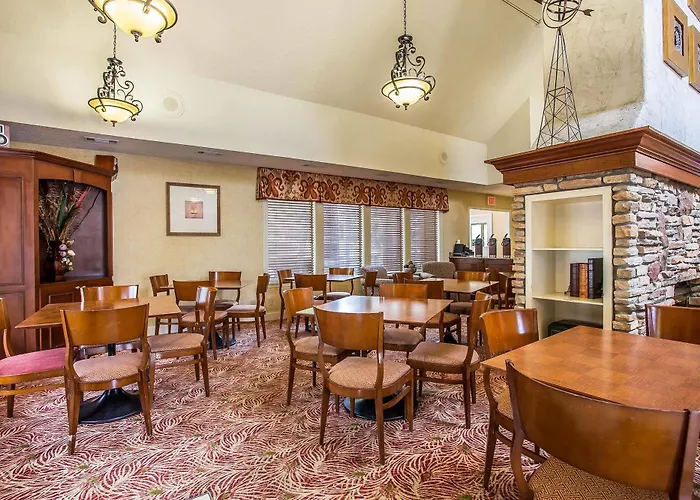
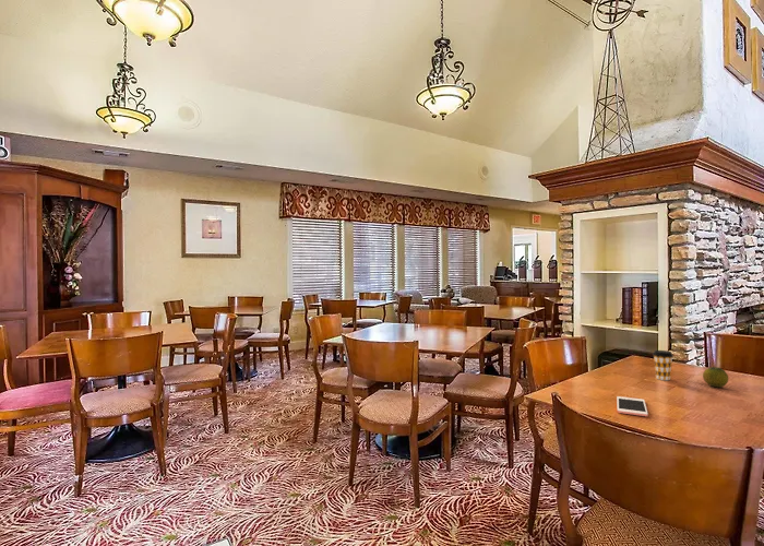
+ coffee cup [652,349,675,381]
+ cell phone [616,395,648,417]
+ fruit [702,366,729,389]
